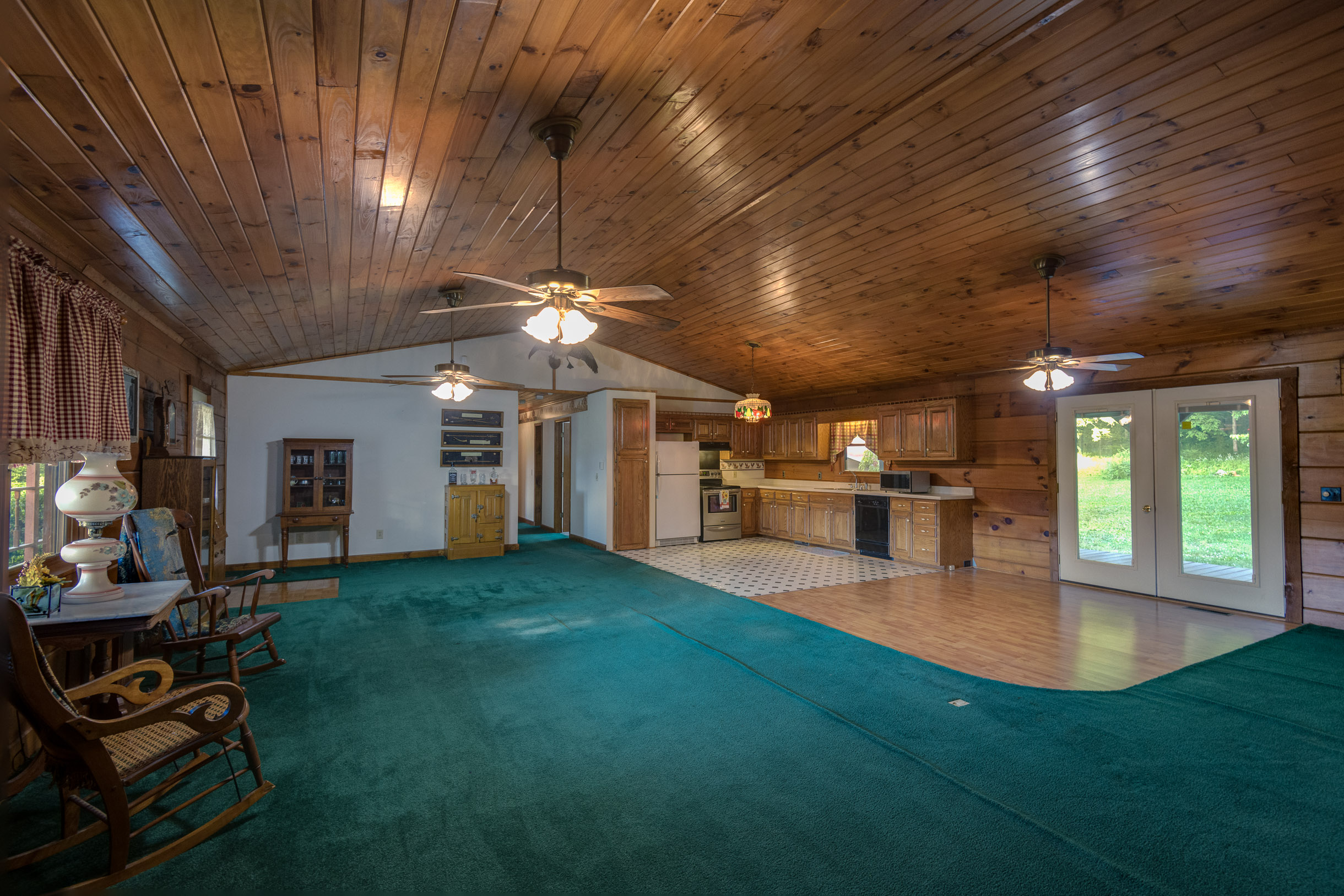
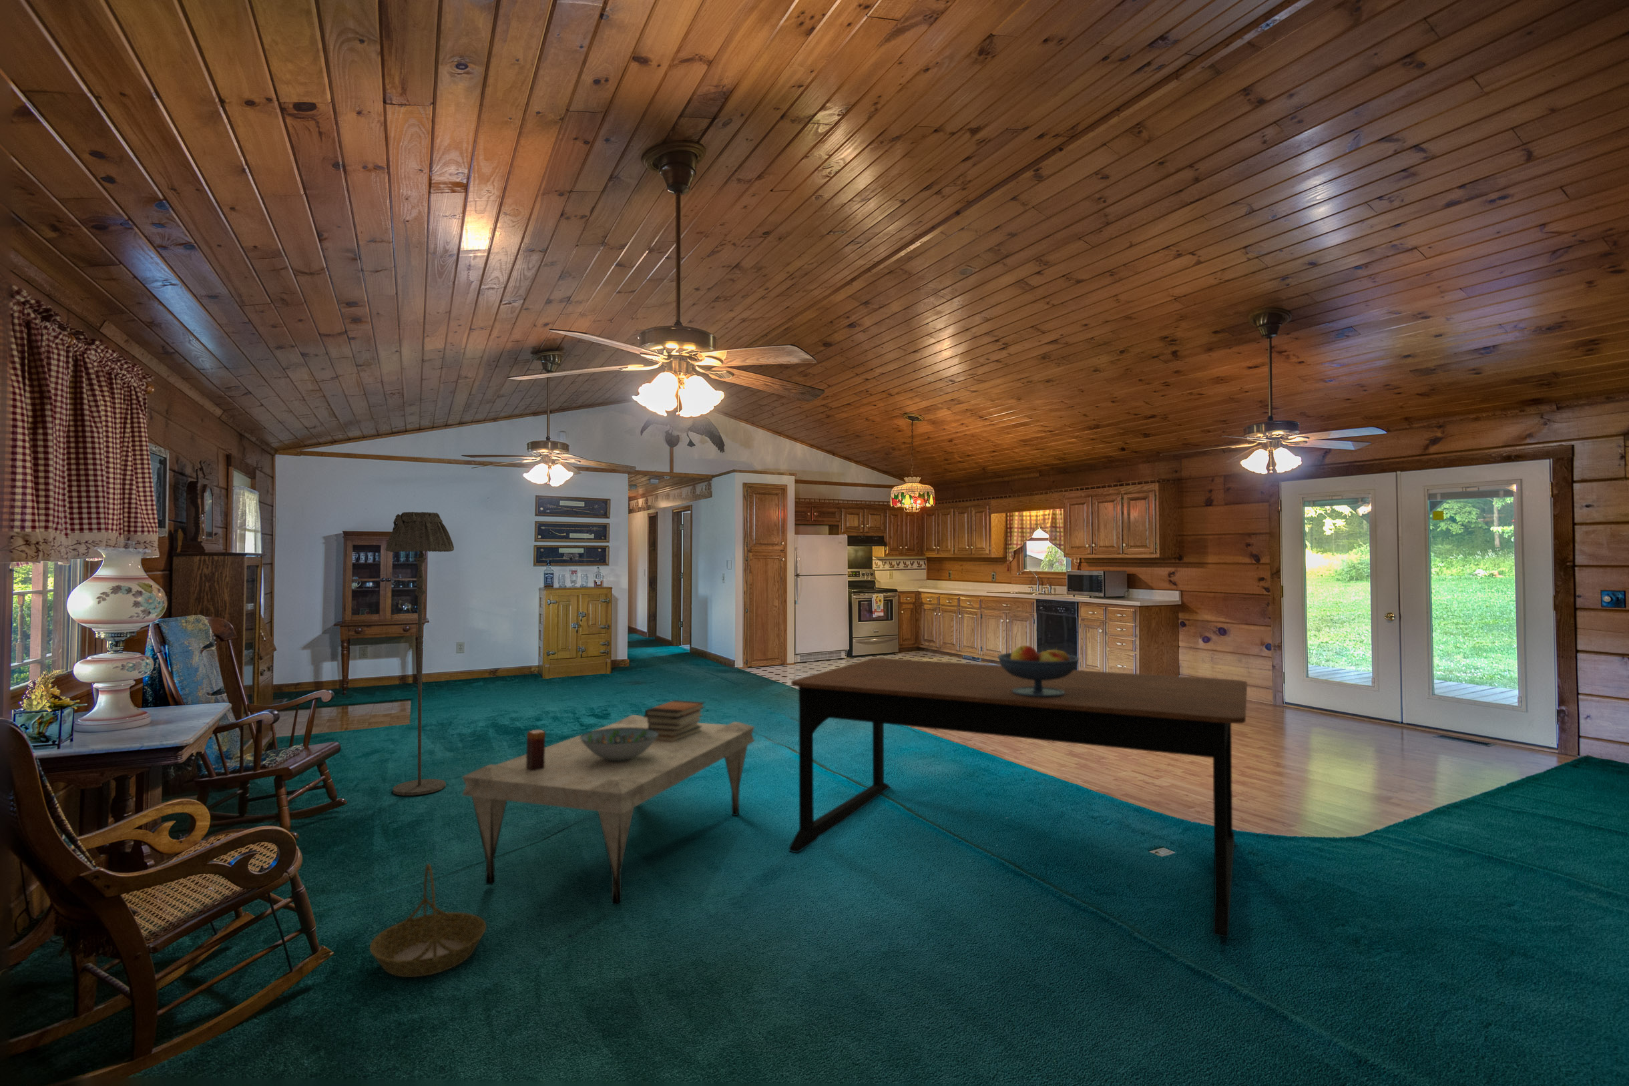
+ coffee table [462,714,755,907]
+ fruit bowl [996,645,1080,697]
+ decorative bowl [581,727,658,761]
+ dining table [789,657,1247,938]
+ candle [526,730,547,771]
+ book stack [642,699,705,742]
+ floor lamp [384,511,455,796]
+ basket [370,863,487,978]
